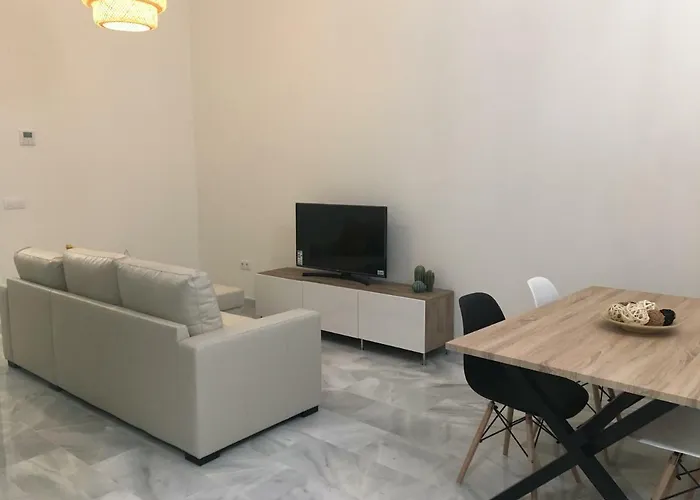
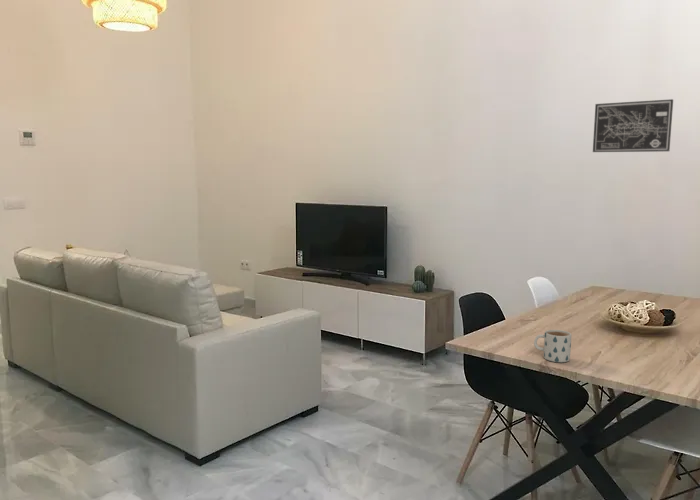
+ mug [533,329,572,363]
+ wall art [592,98,674,153]
